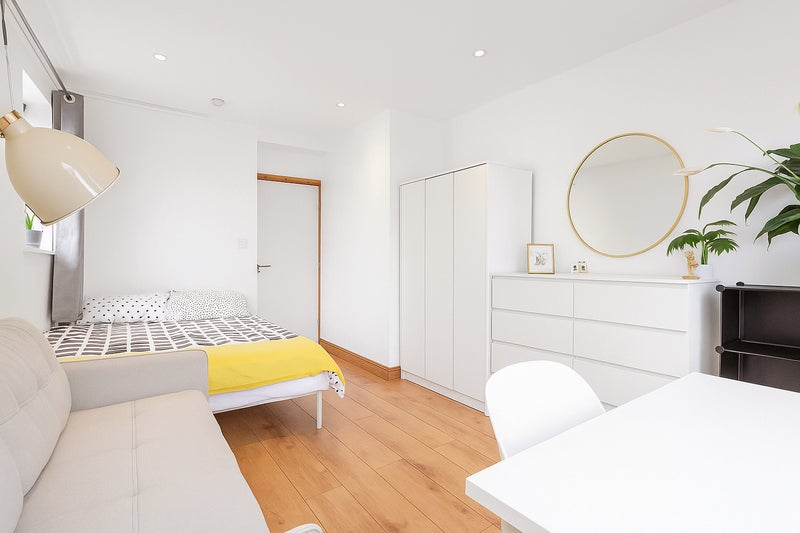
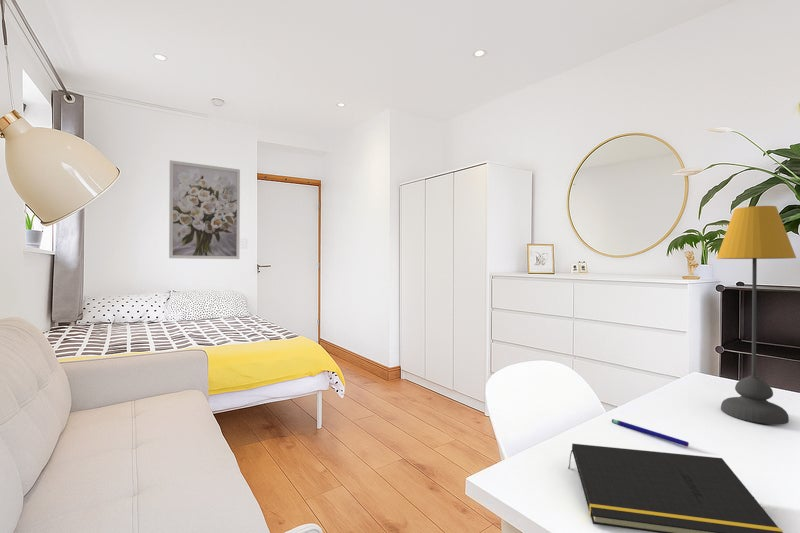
+ wall art [168,159,241,260]
+ notepad [567,443,784,533]
+ pen [611,418,690,447]
+ table lamp [716,205,797,425]
